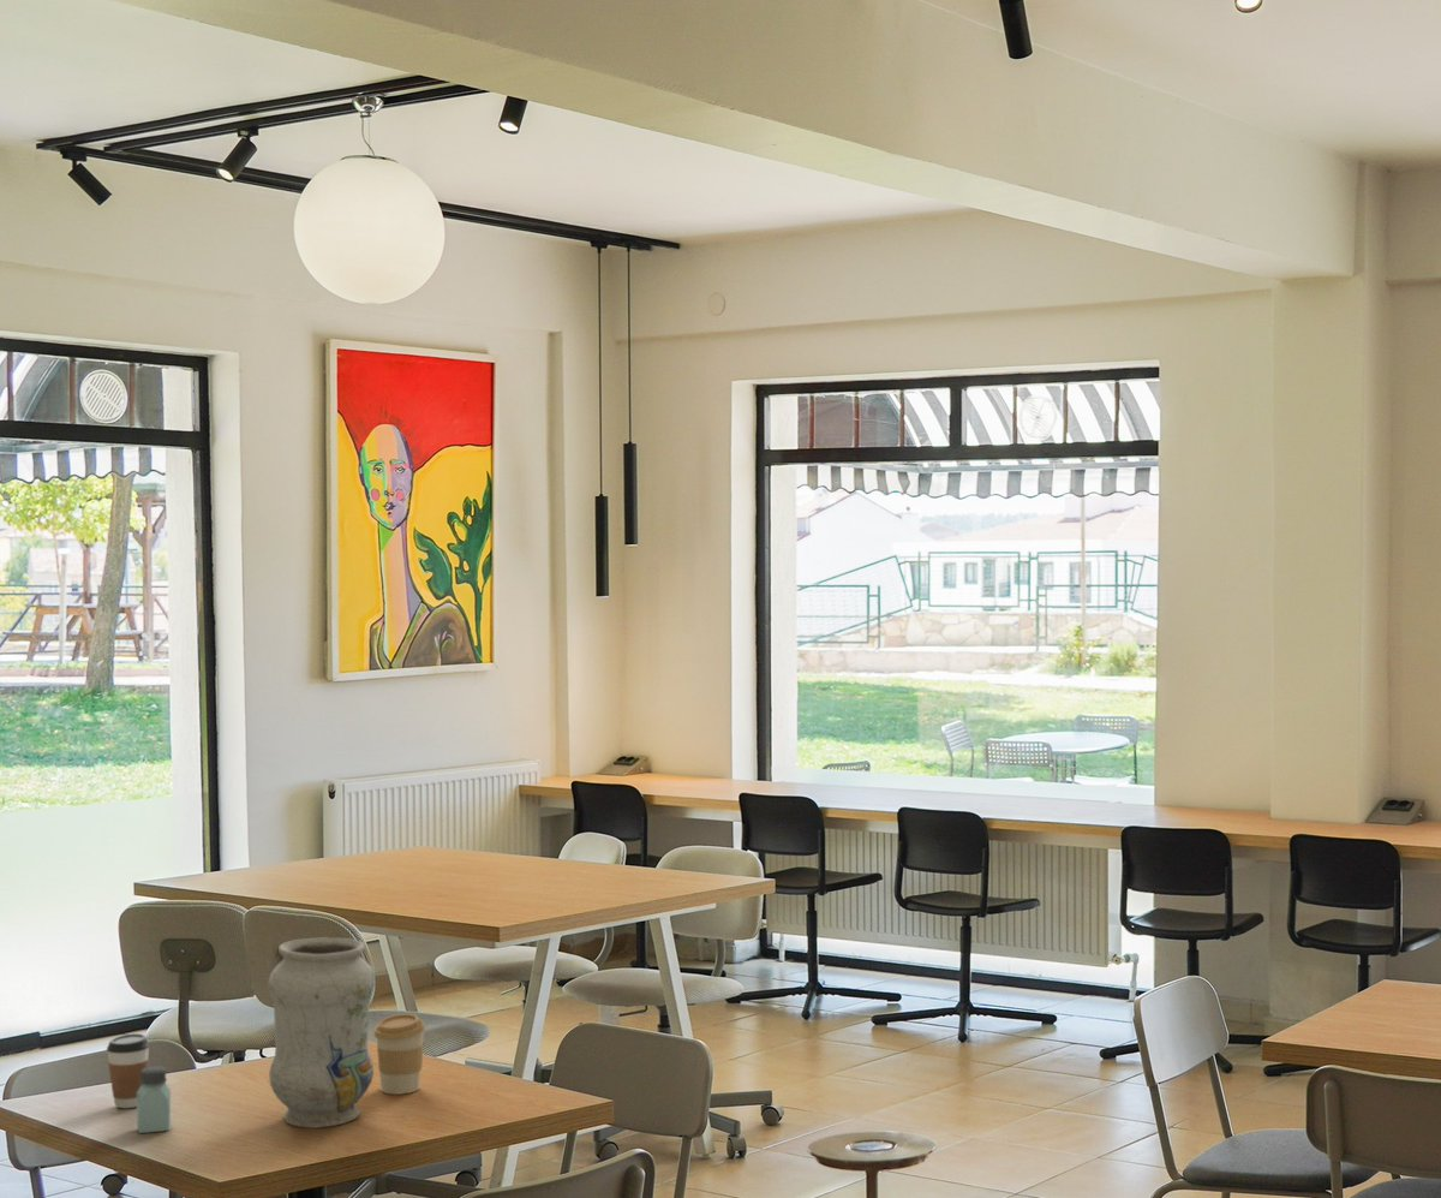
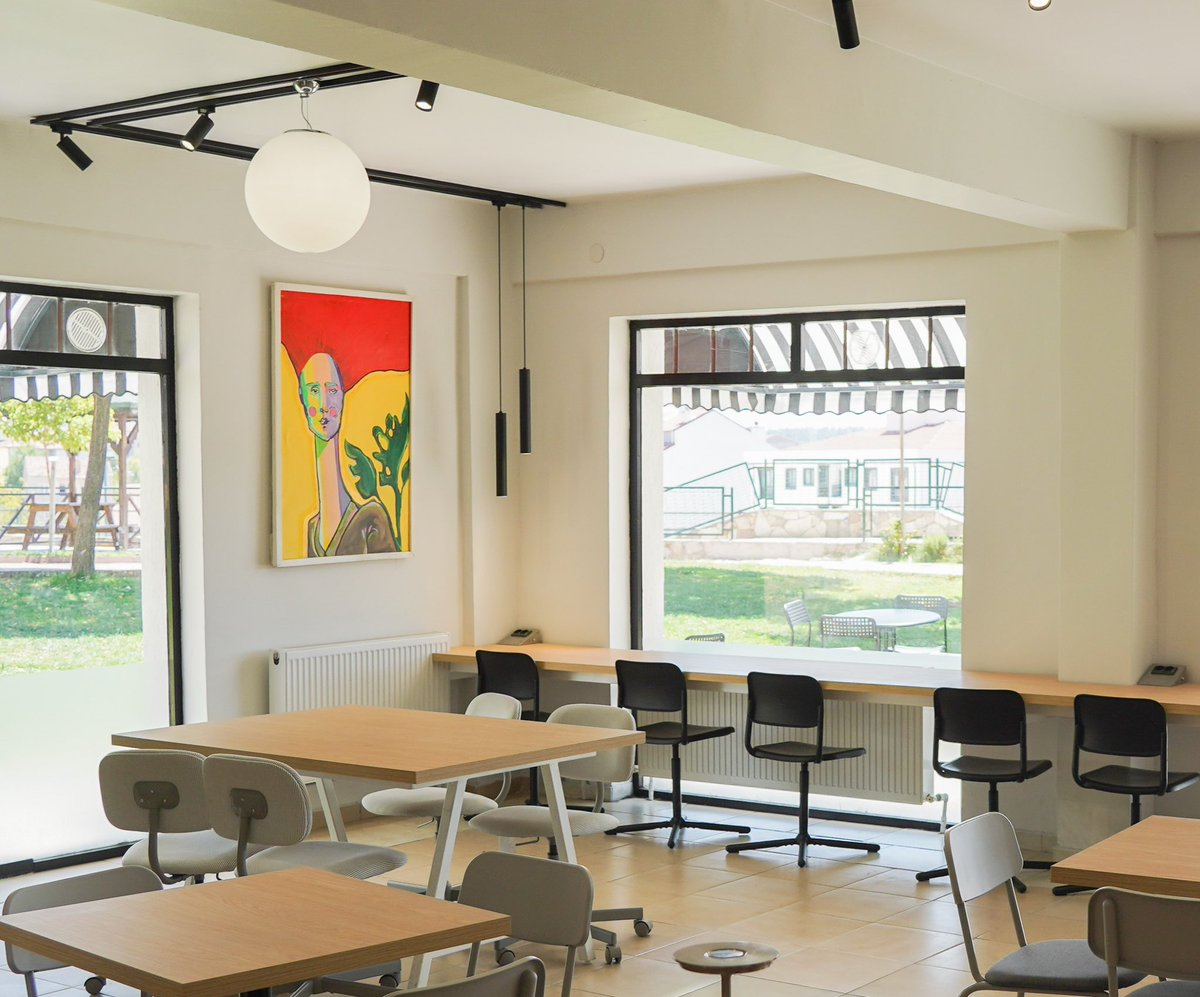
- saltshaker [136,1066,172,1134]
- coffee cup [372,1013,426,1096]
- coffee cup [106,1032,151,1109]
- vase [268,936,376,1130]
